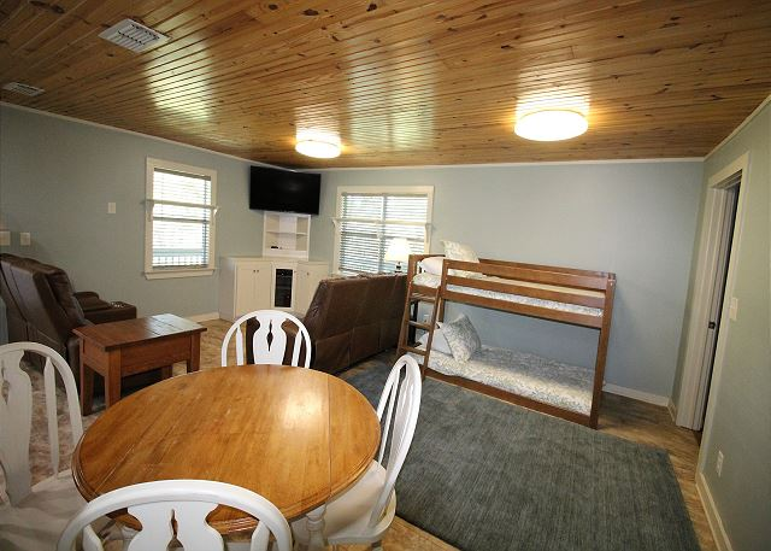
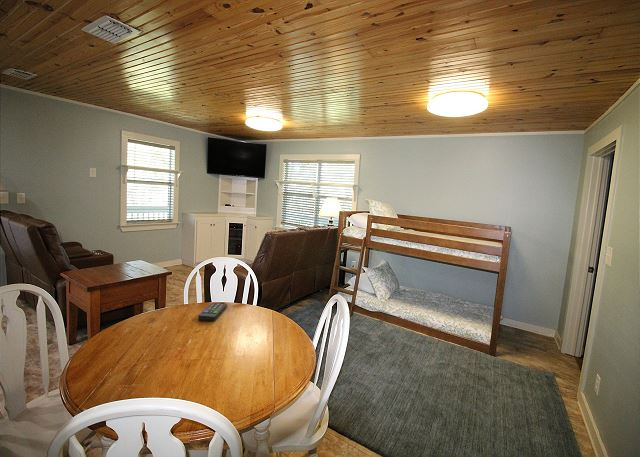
+ remote control [197,301,228,322]
